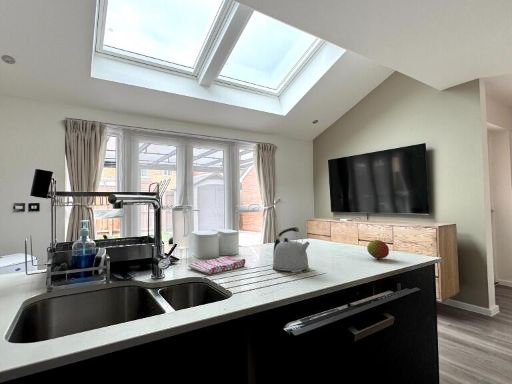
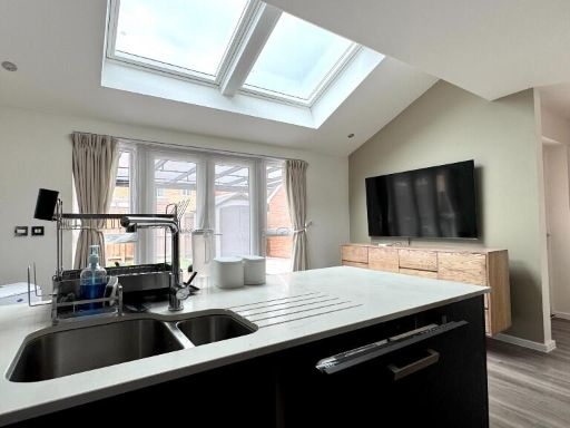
- dish towel [187,255,247,275]
- fruit [366,239,390,260]
- kettle [272,226,311,273]
